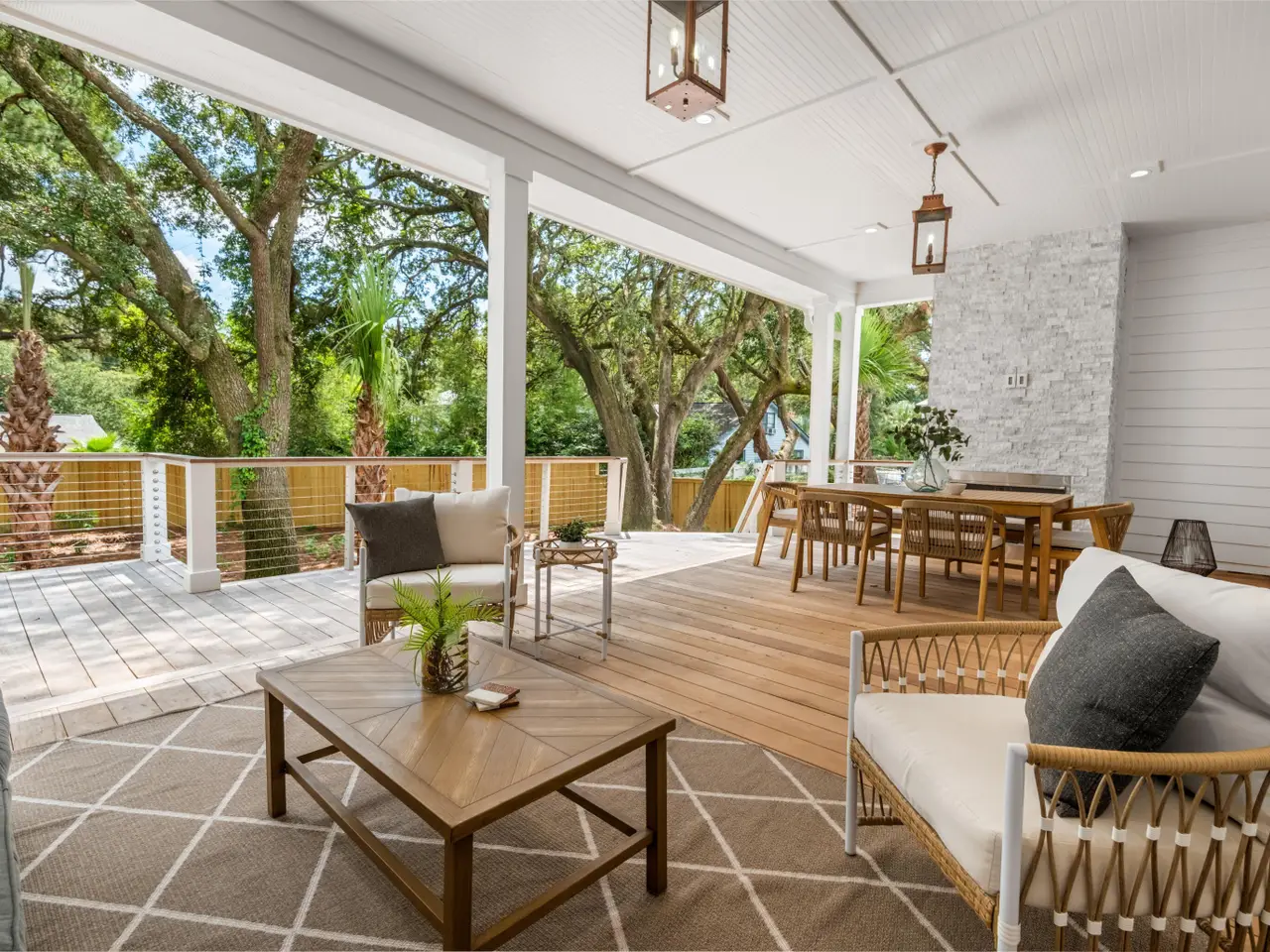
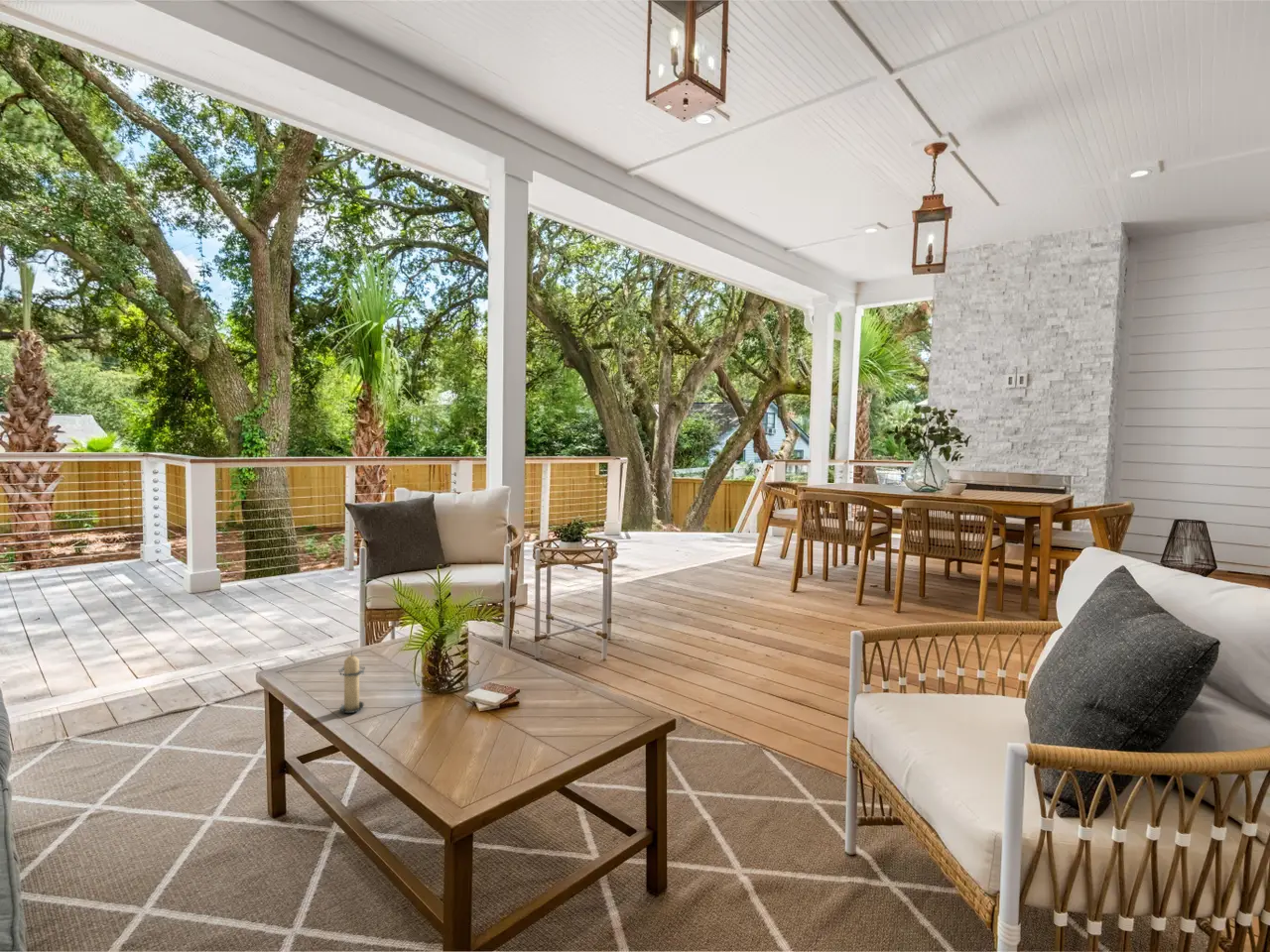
+ candle [337,651,366,714]
